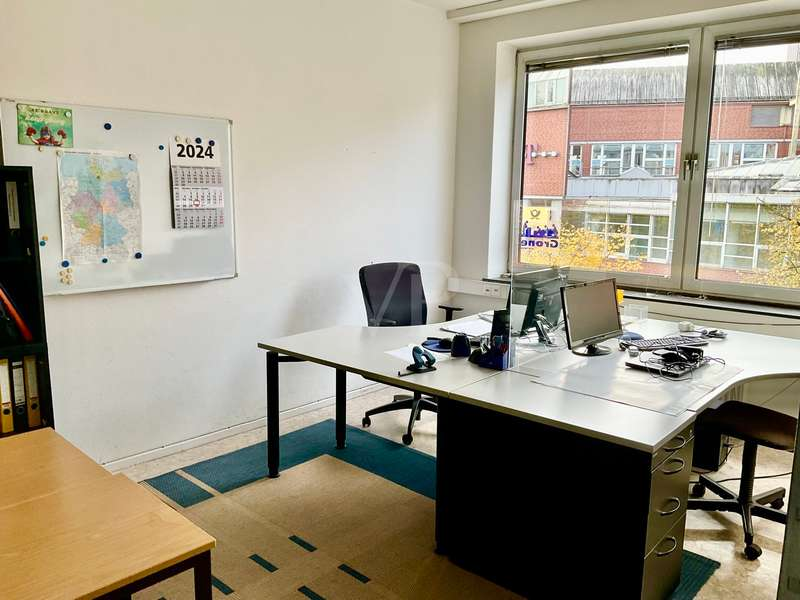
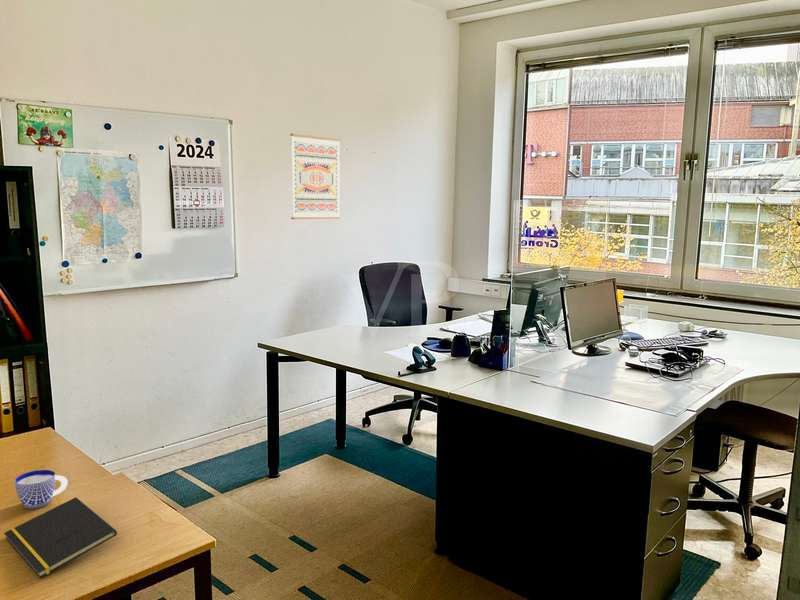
+ wall art [289,133,342,220]
+ cup [14,469,69,510]
+ notepad [3,496,118,579]
